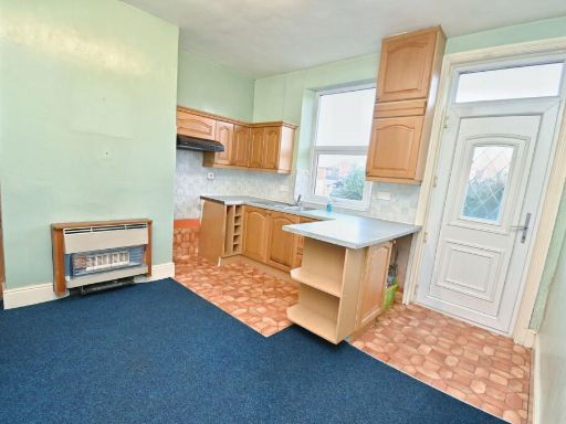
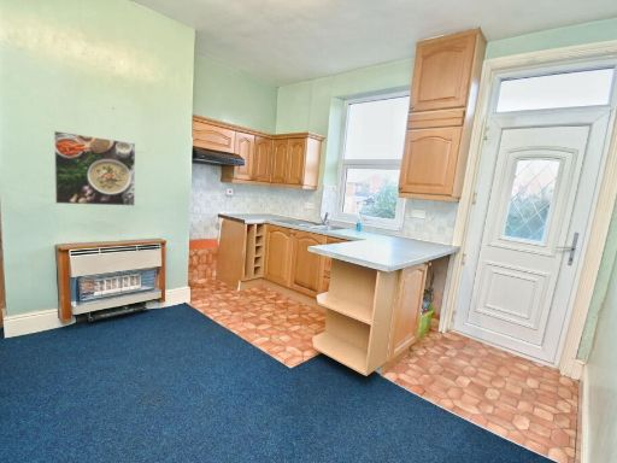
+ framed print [53,130,136,207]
